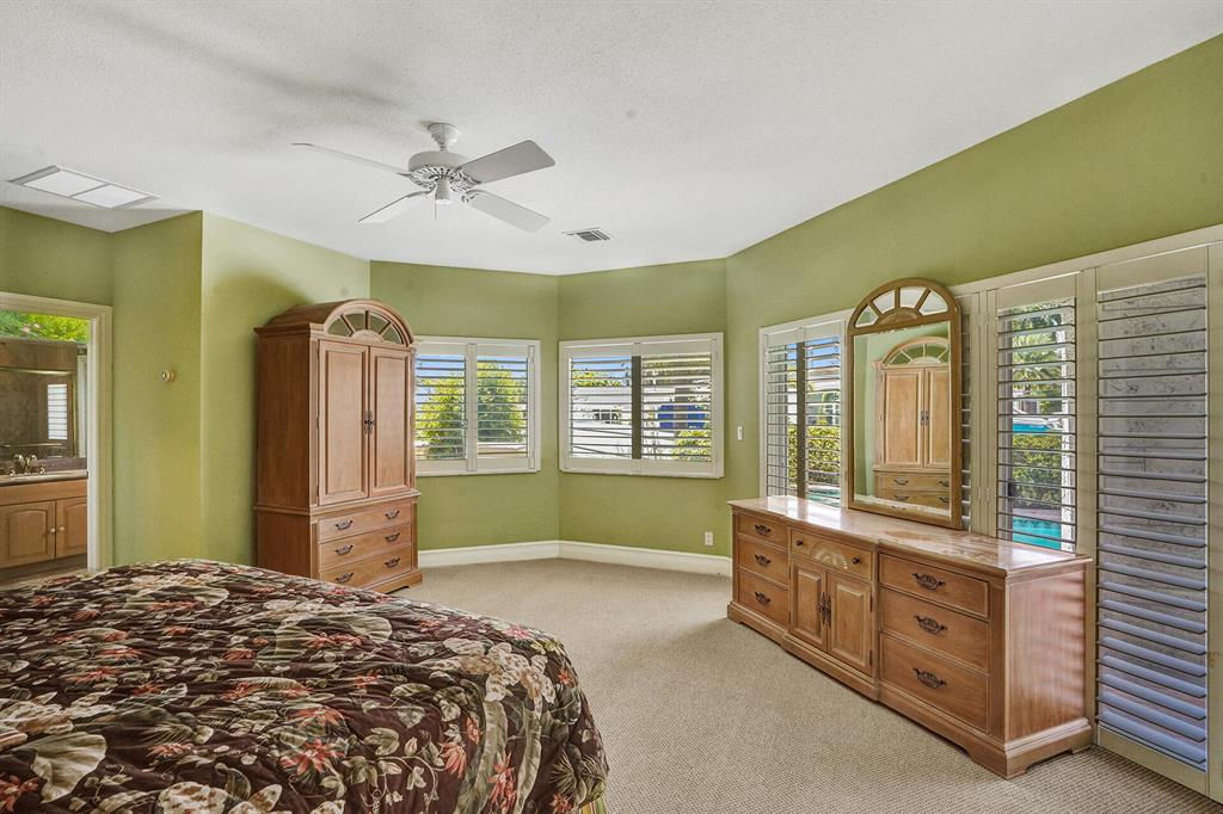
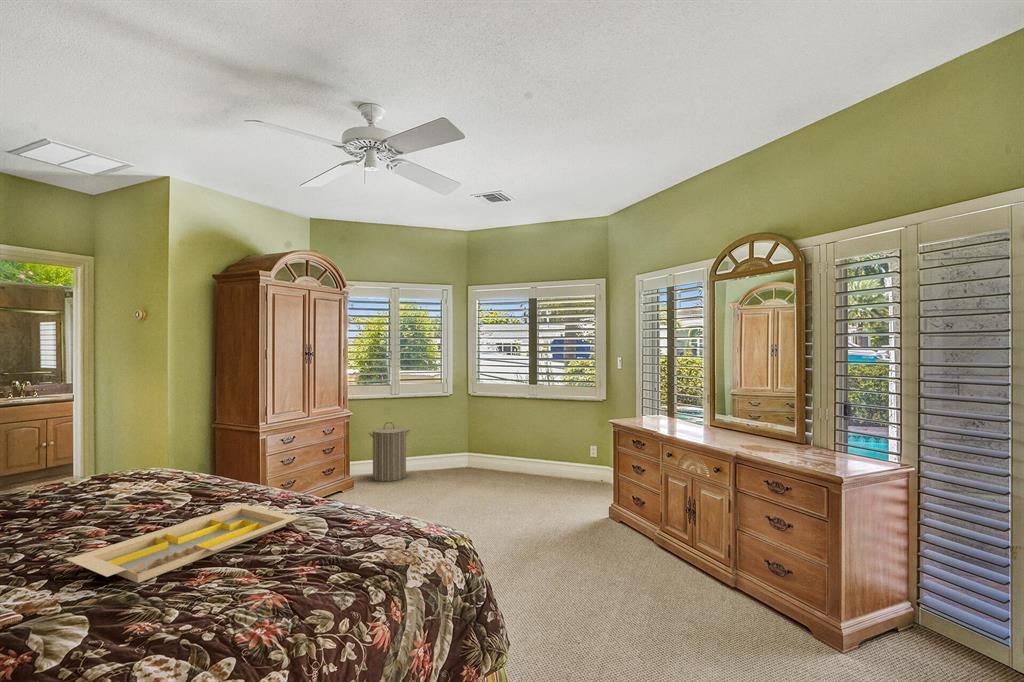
+ laundry hamper [368,421,411,482]
+ serving tray [65,503,302,584]
